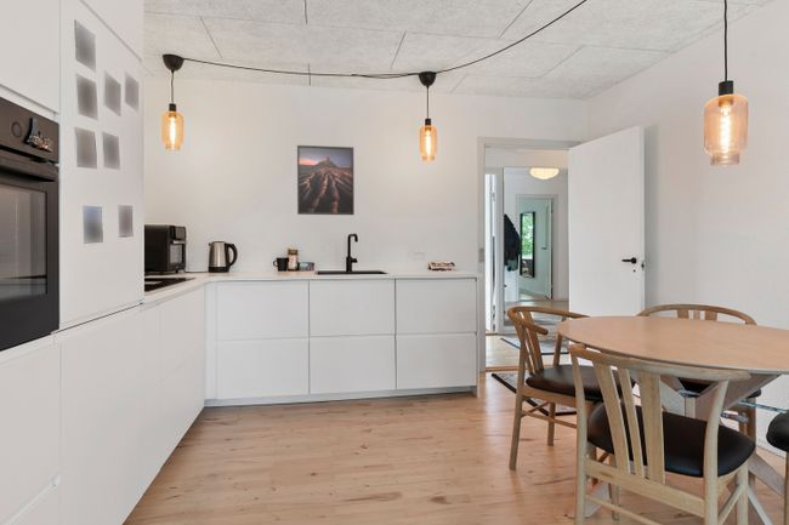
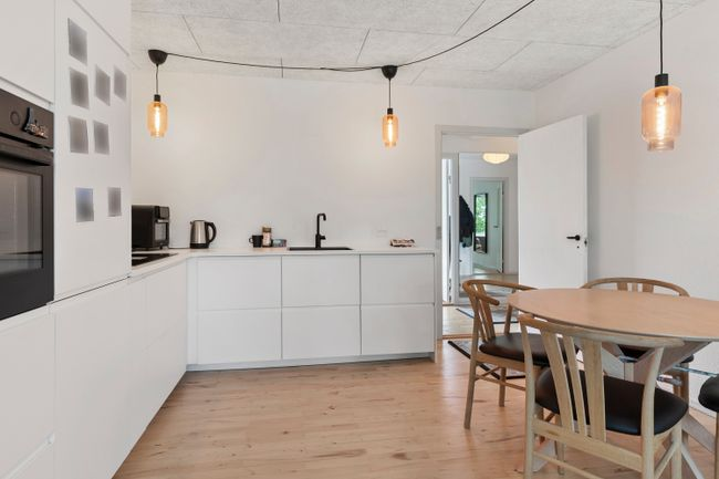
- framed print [296,144,356,216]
